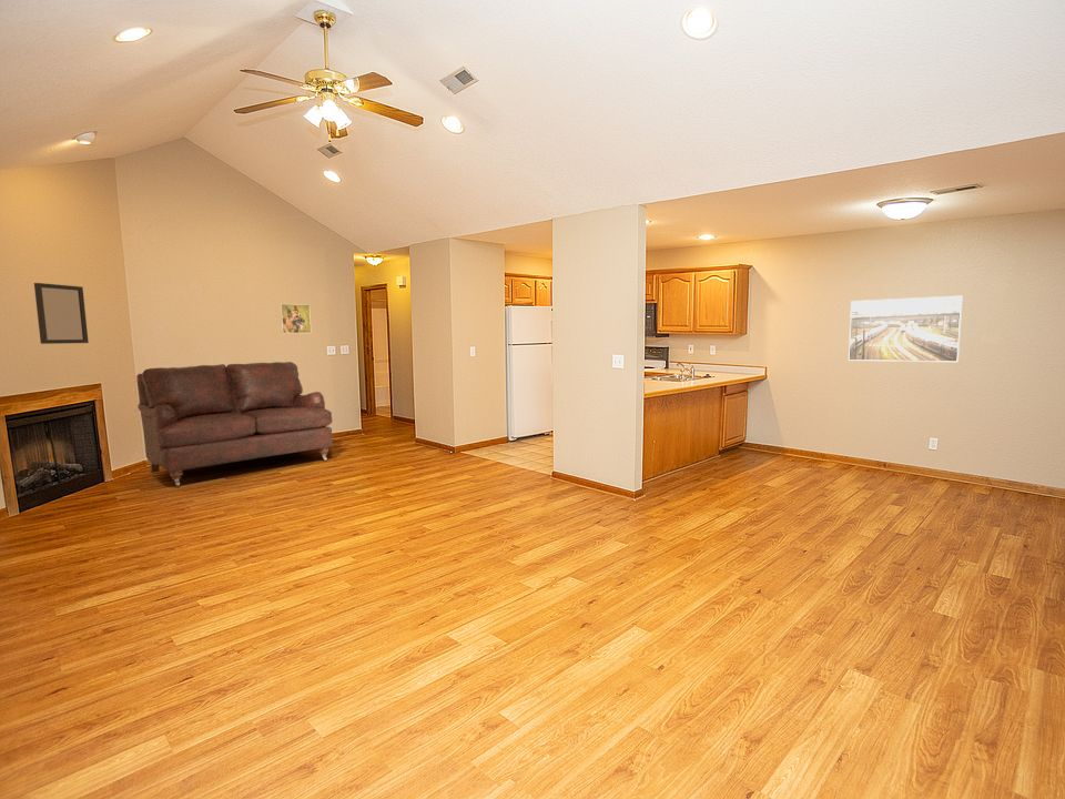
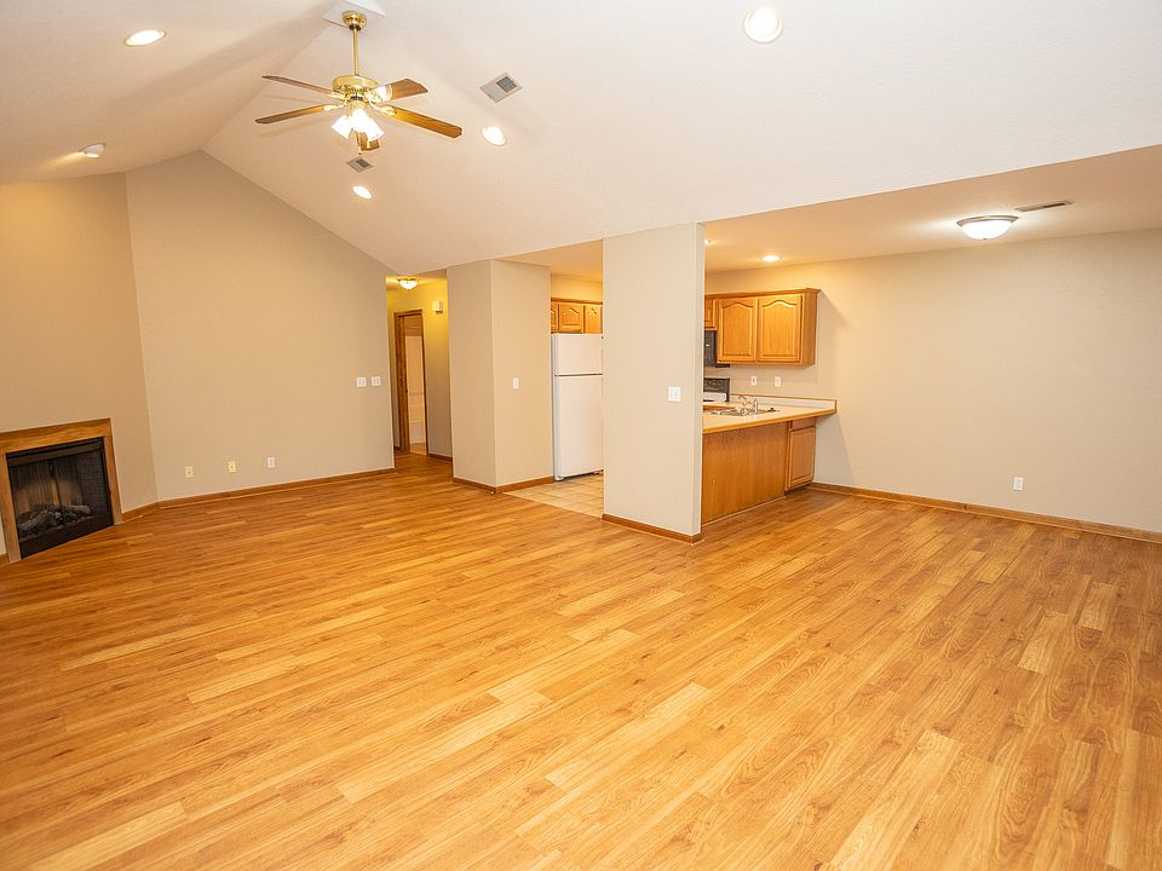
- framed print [848,294,964,363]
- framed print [280,303,312,334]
- home mirror [33,282,90,345]
- sofa [135,361,334,487]
